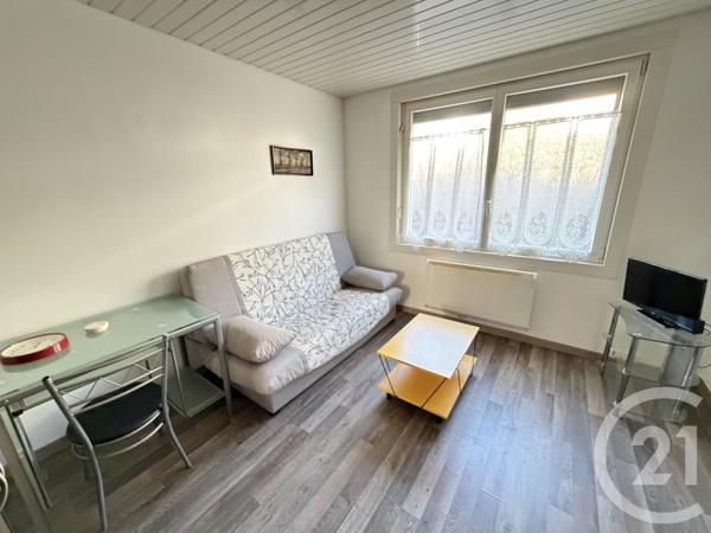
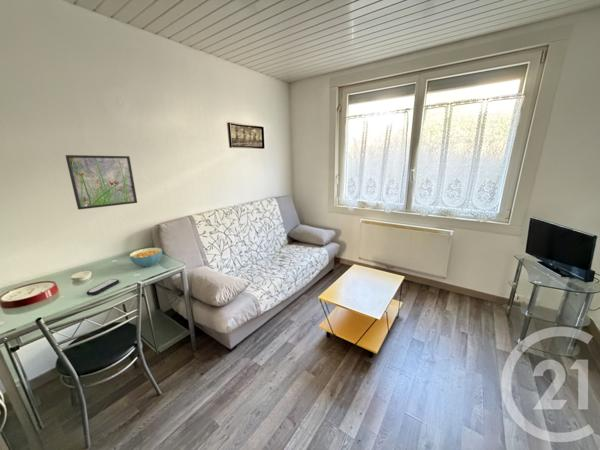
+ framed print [65,154,138,211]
+ remote control [86,278,120,296]
+ cereal bowl [129,247,163,268]
